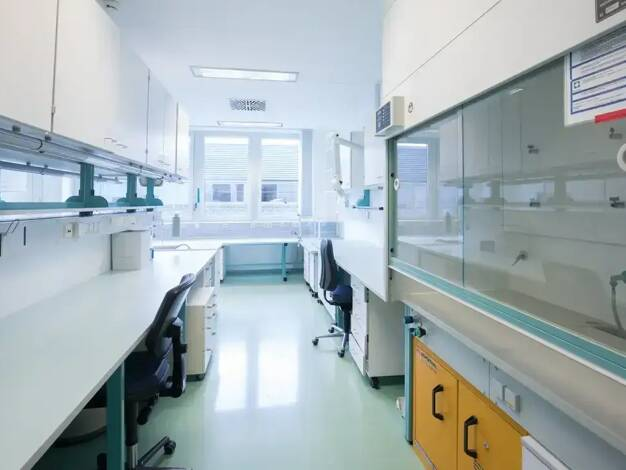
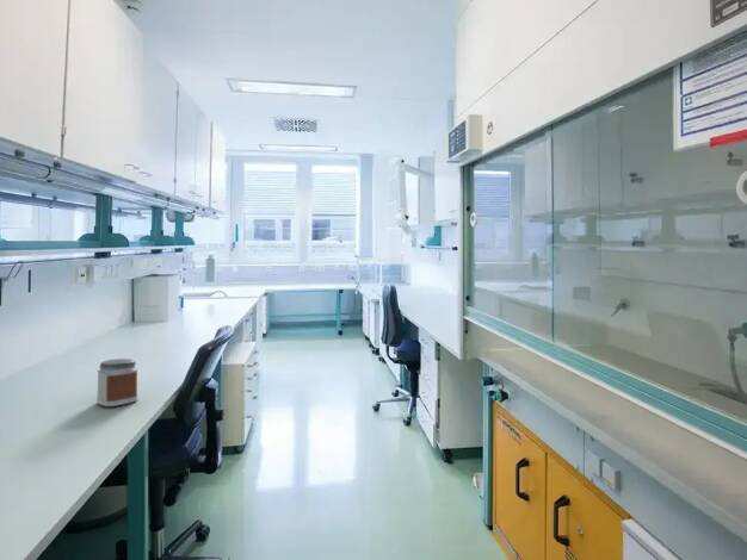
+ jar [95,357,140,407]
